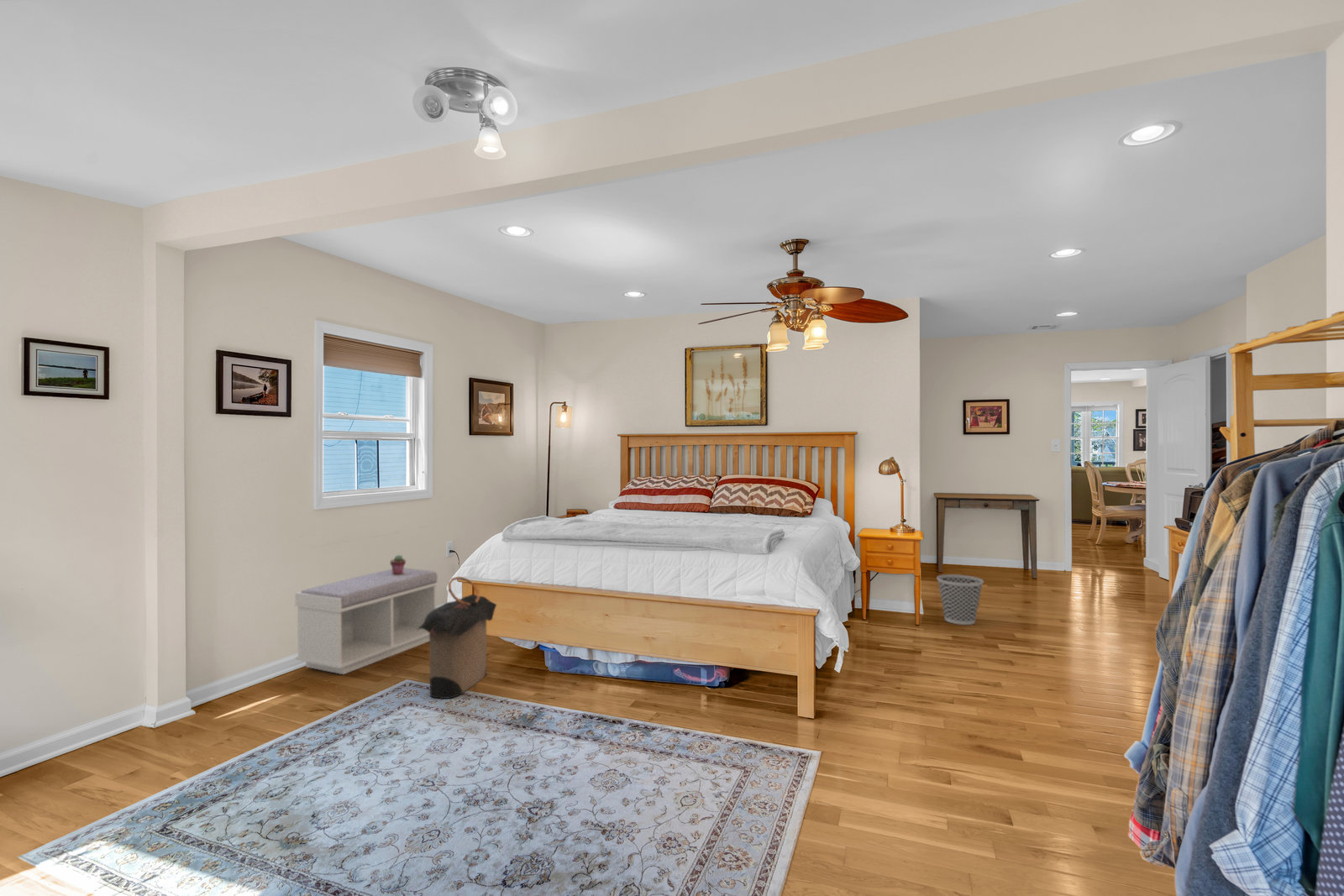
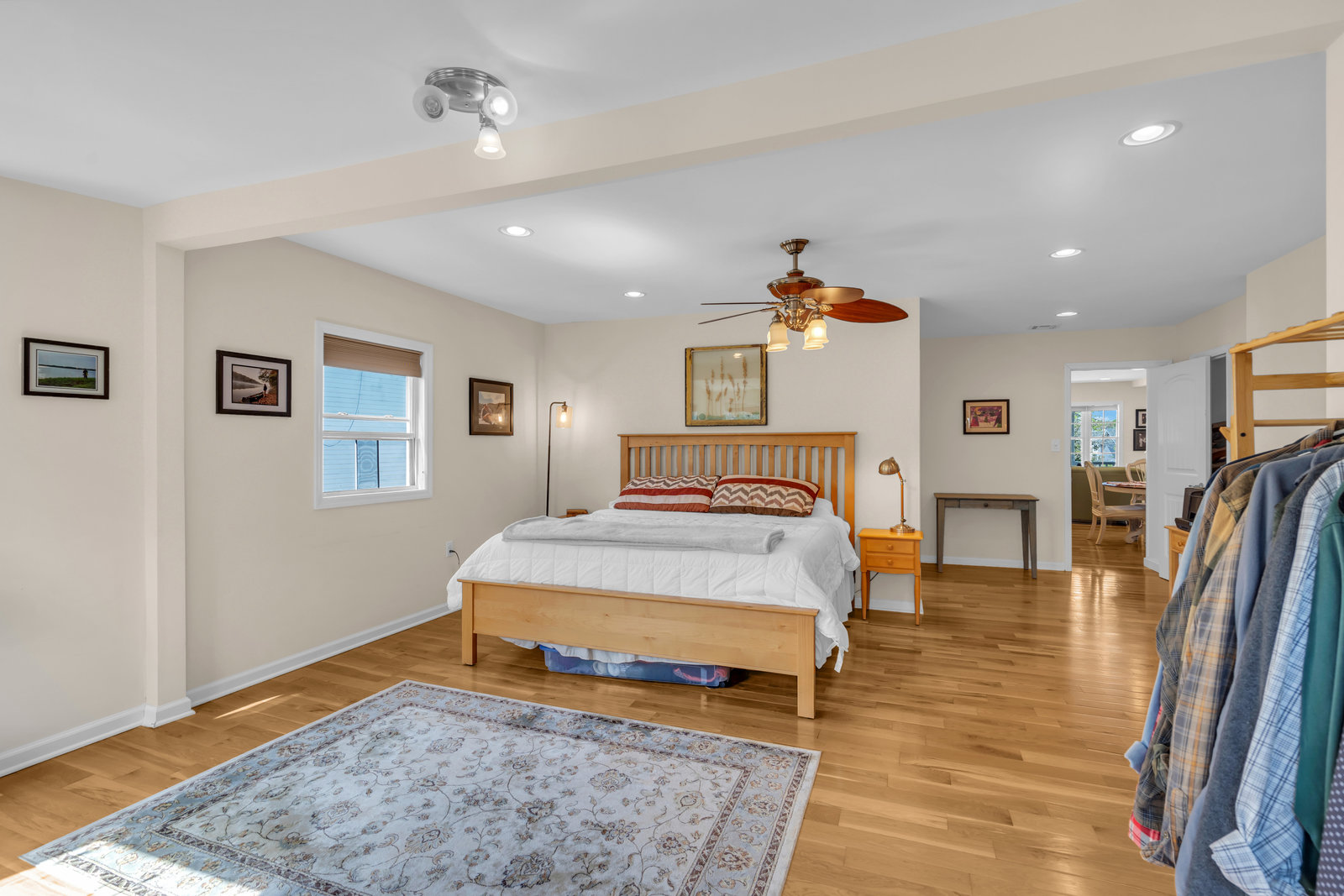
- bench [294,567,439,675]
- potted succulent [390,554,407,574]
- wastebasket [936,574,984,626]
- laundry hamper [418,575,497,700]
